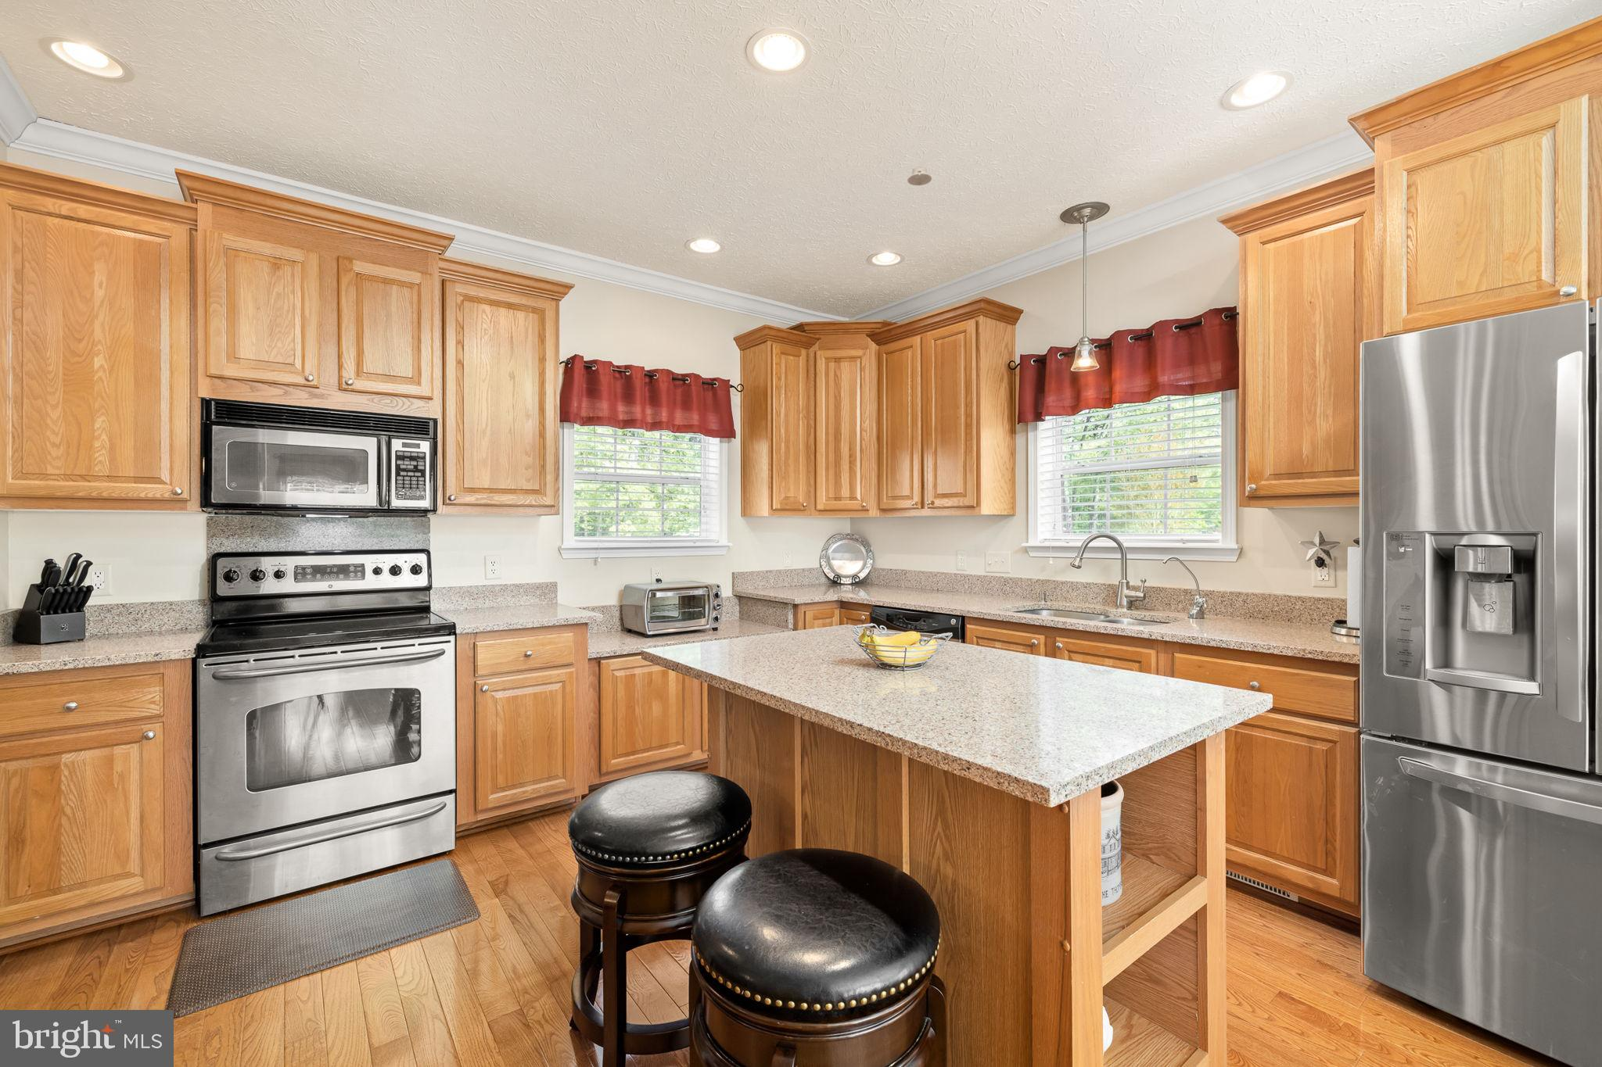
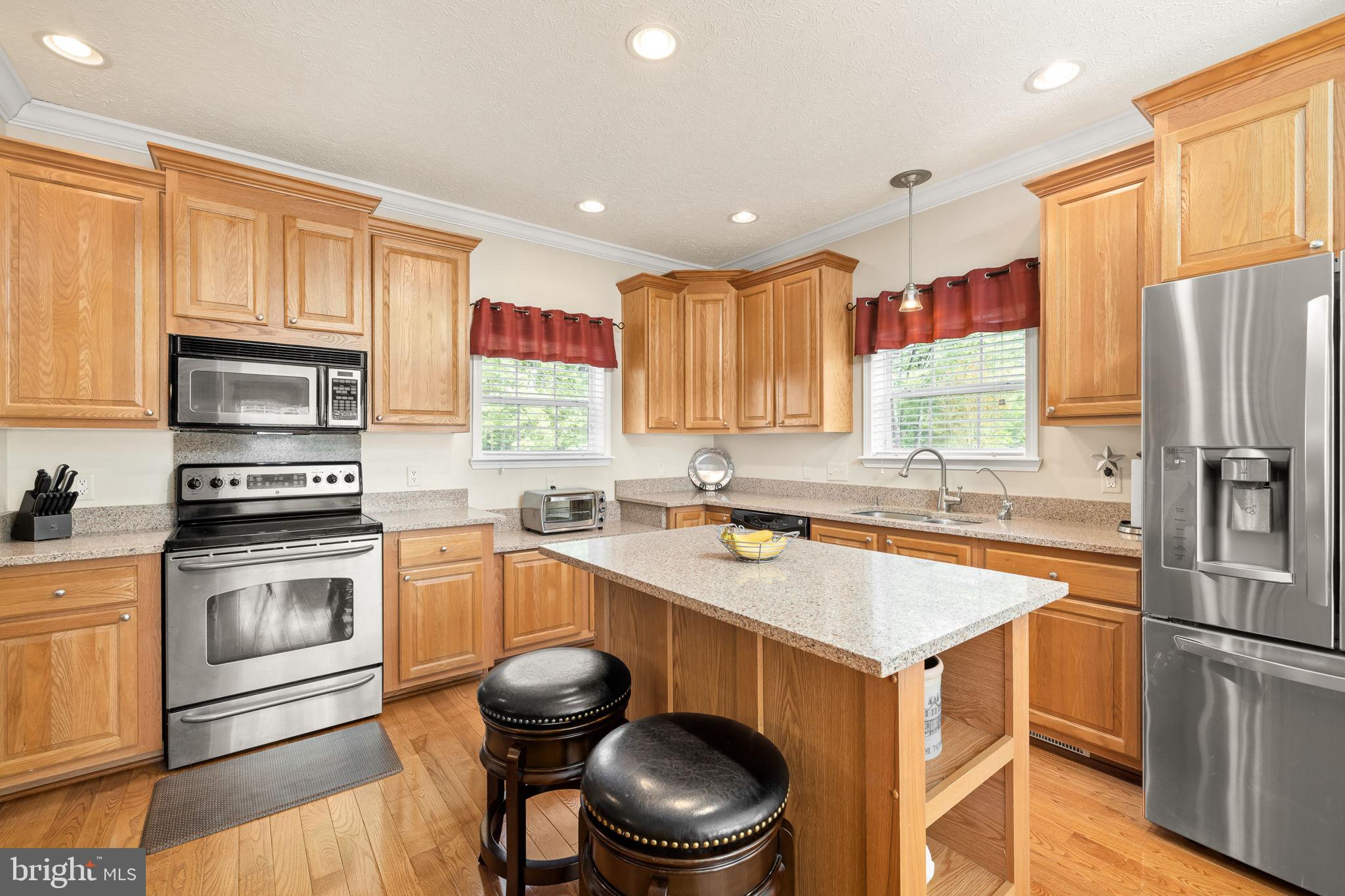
- recessed light [906,166,933,186]
